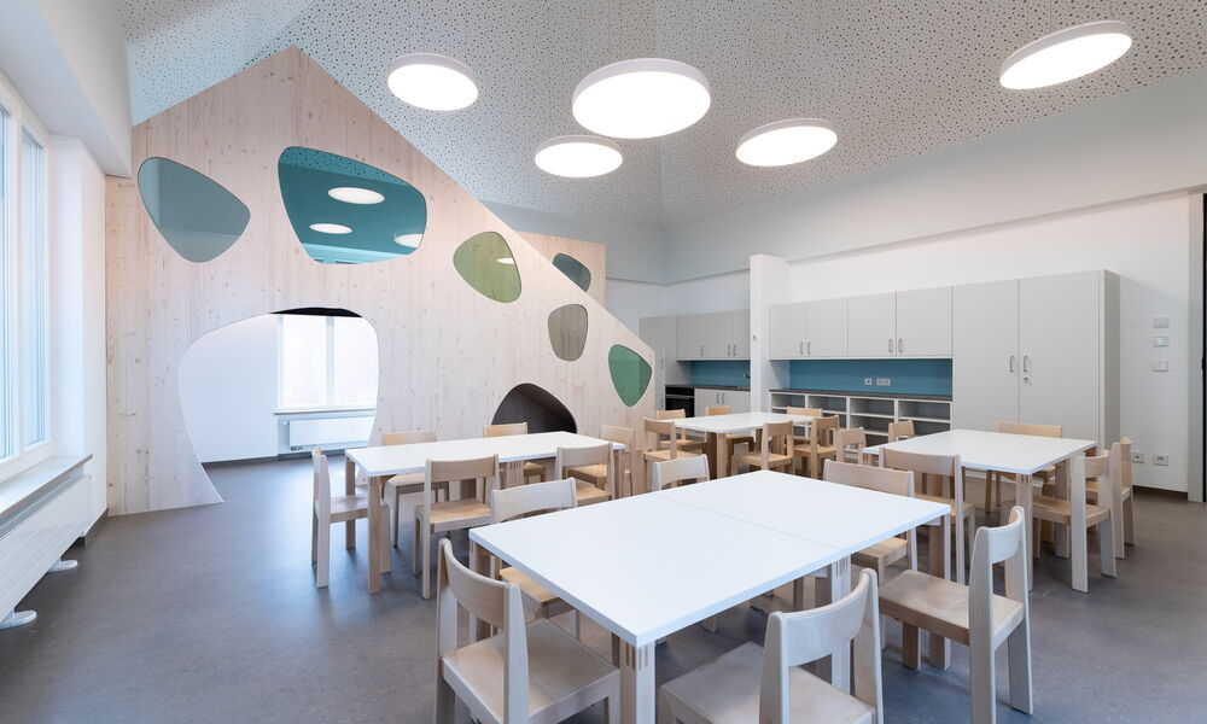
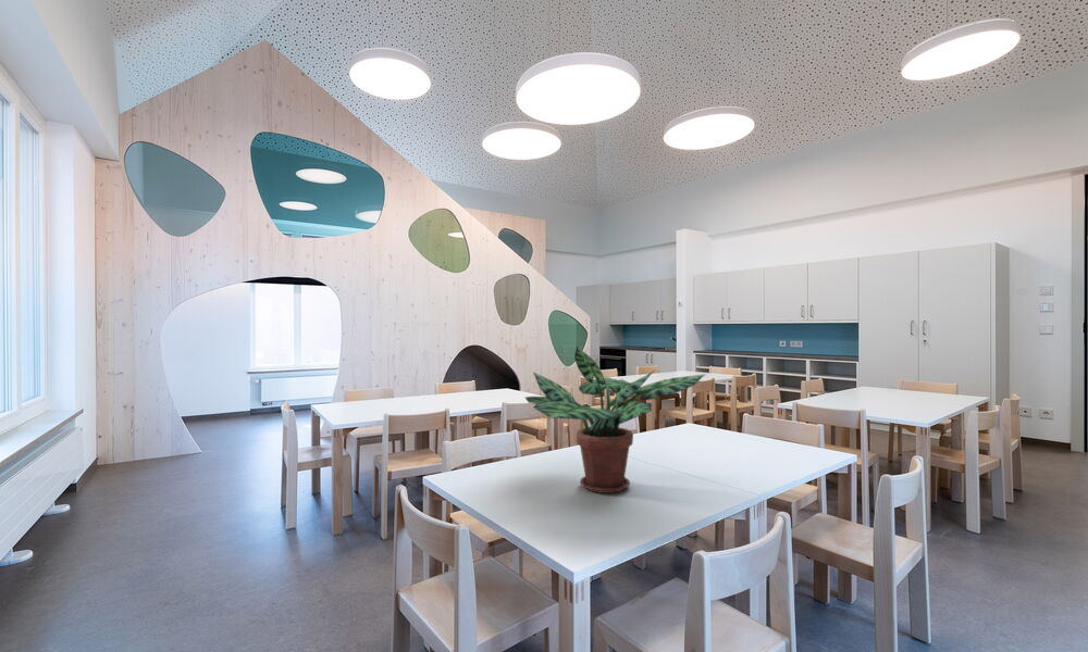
+ potted plant [524,344,707,494]
